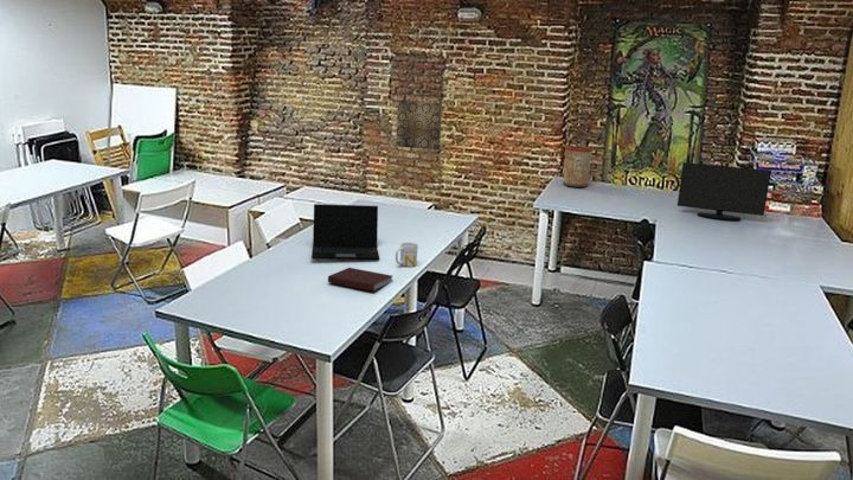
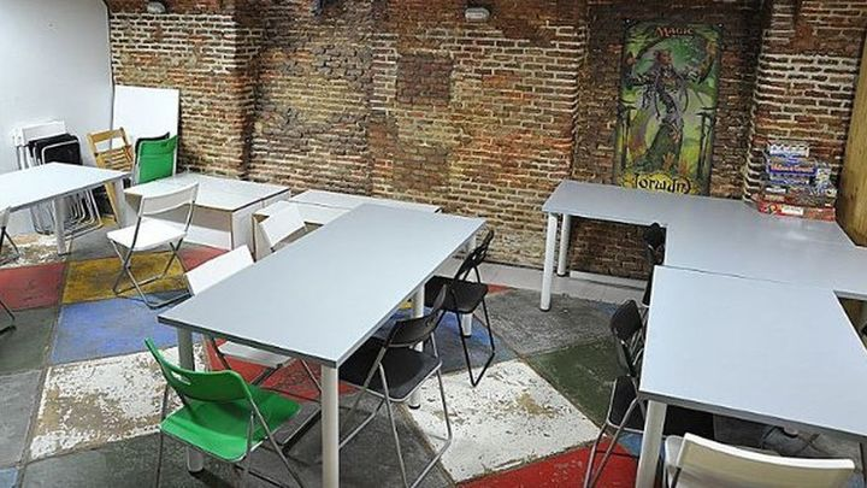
- laptop [310,203,380,261]
- mug [395,242,419,268]
- monitor [676,161,772,222]
- notebook [327,267,393,293]
- wall art [395,100,443,152]
- vase [562,145,594,188]
